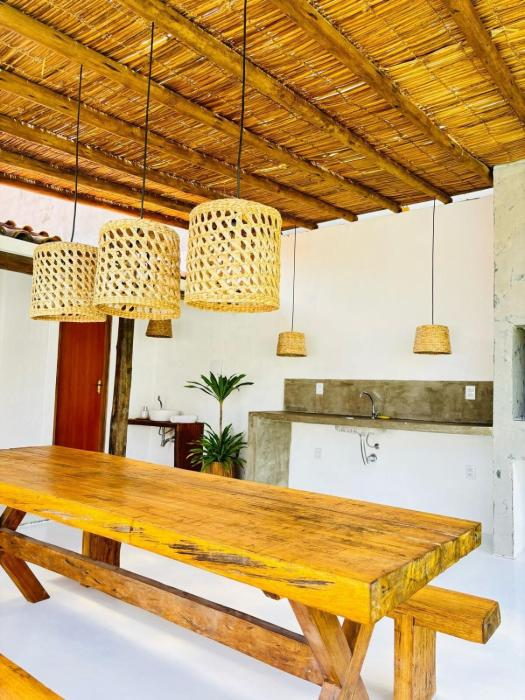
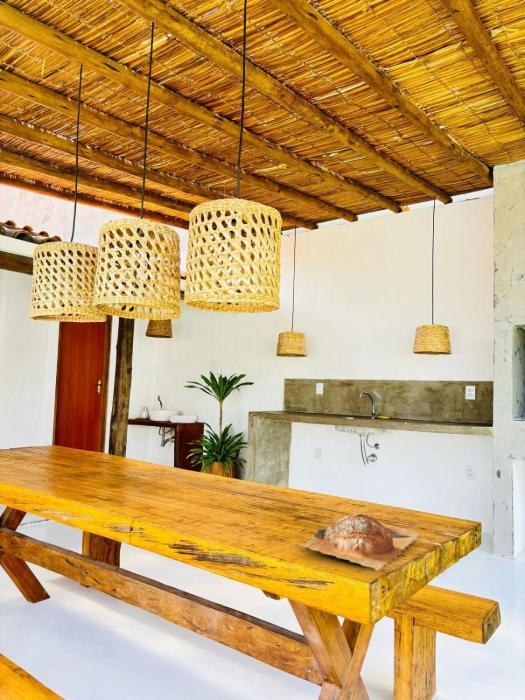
+ chopping board [299,513,421,572]
